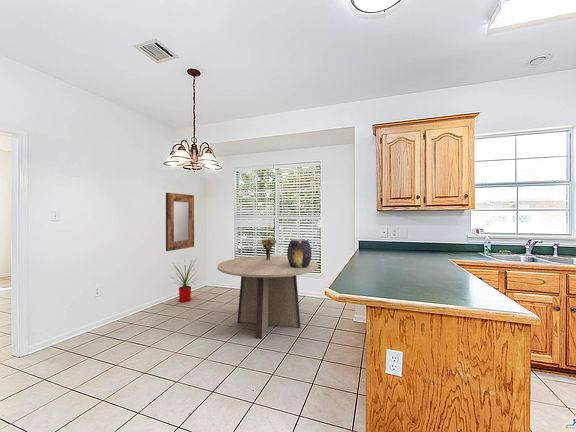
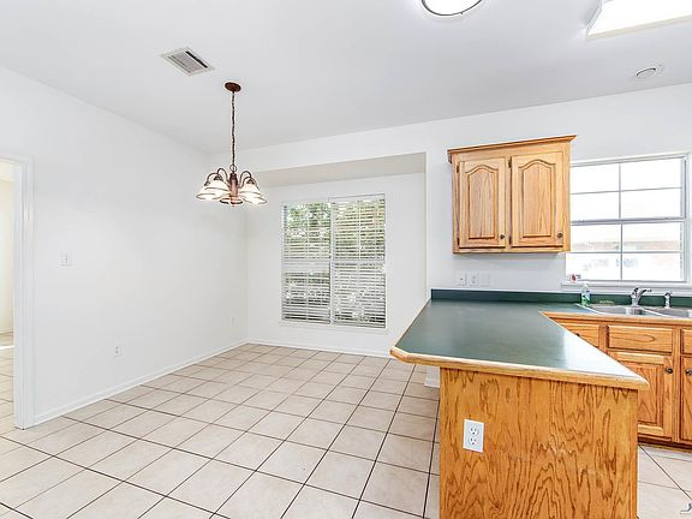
- bouquet [257,237,278,260]
- house plant [168,256,202,303]
- home mirror [165,192,195,252]
- dining table [216,255,319,340]
- decorative urn [286,238,313,268]
